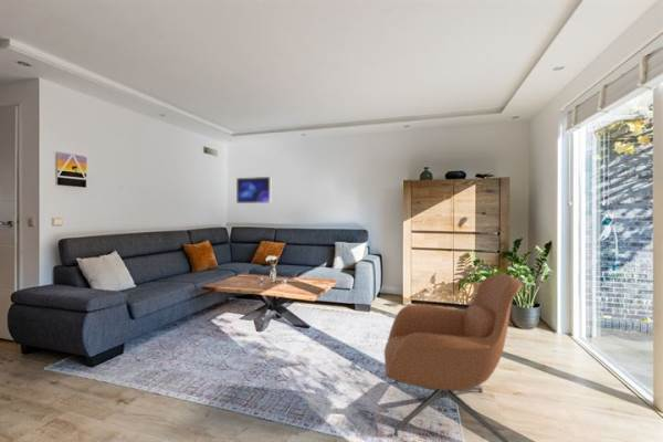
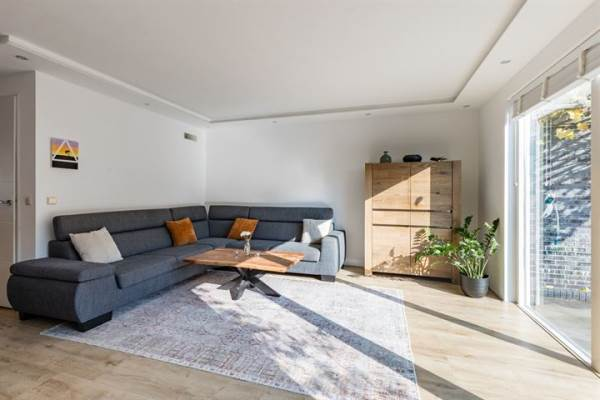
- armchair [383,273,524,442]
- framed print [235,176,272,204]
